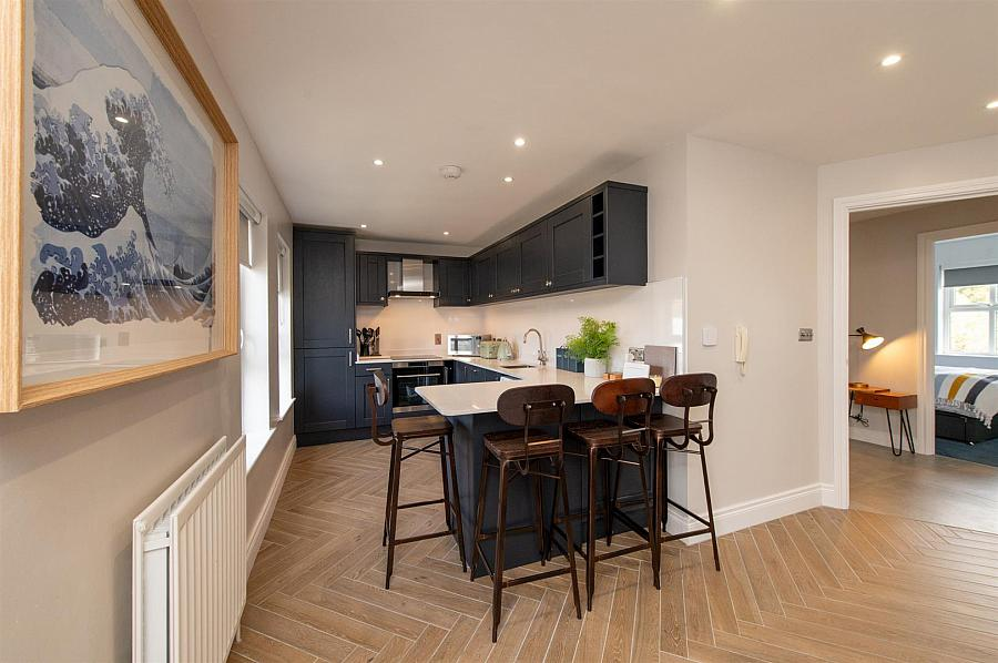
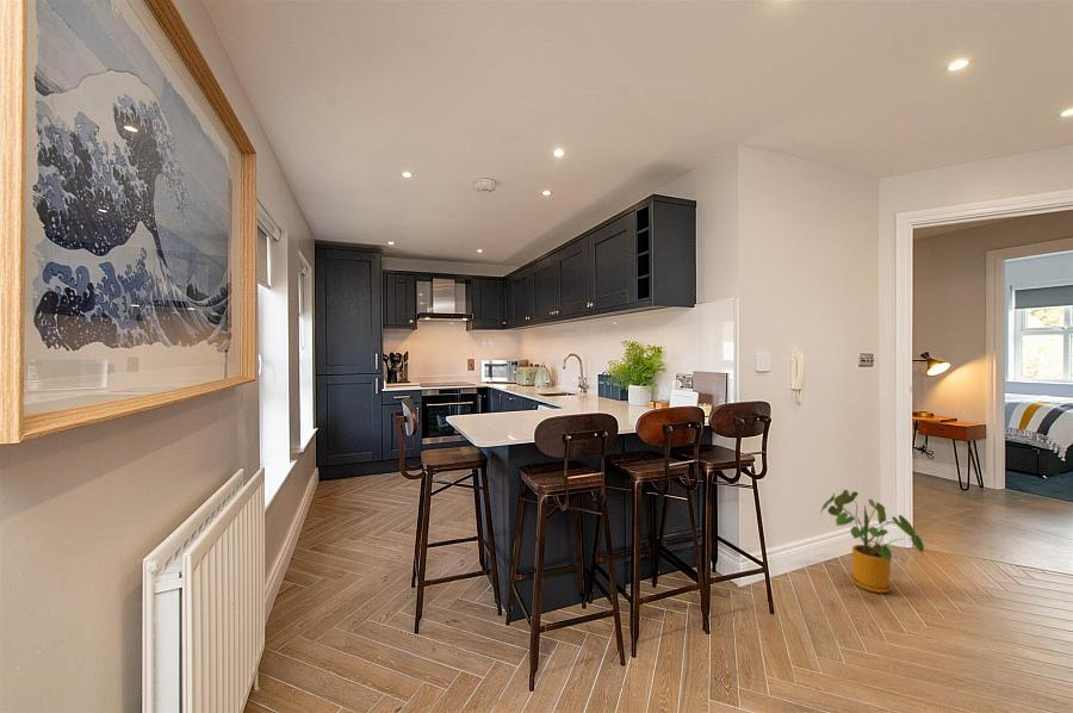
+ house plant [819,489,925,594]
